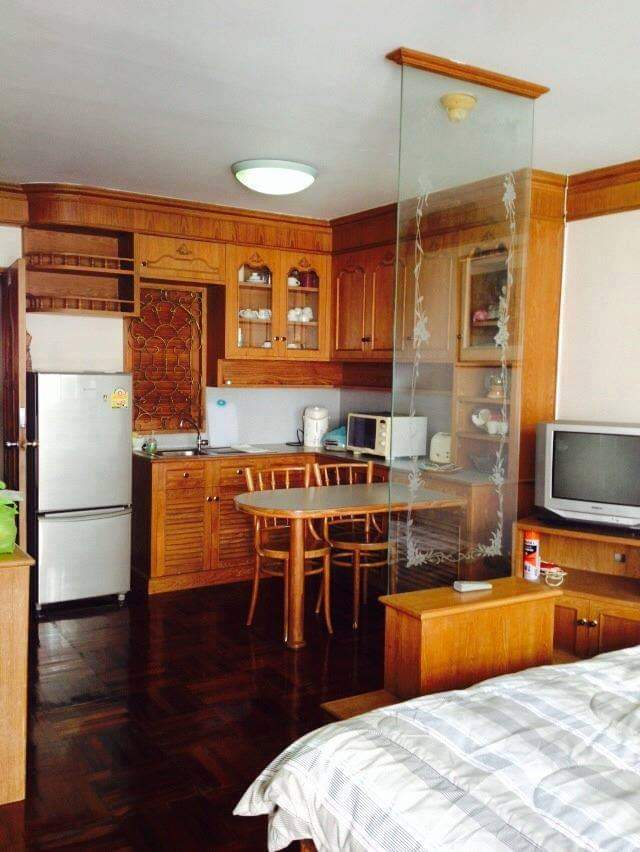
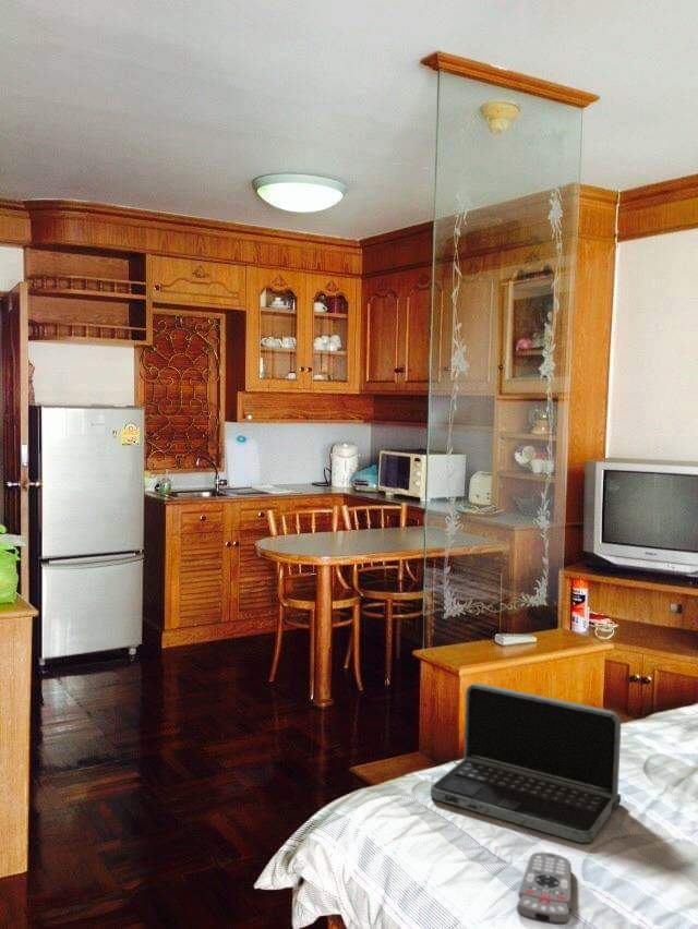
+ remote control [516,852,573,926]
+ laptop [430,681,622,844]
